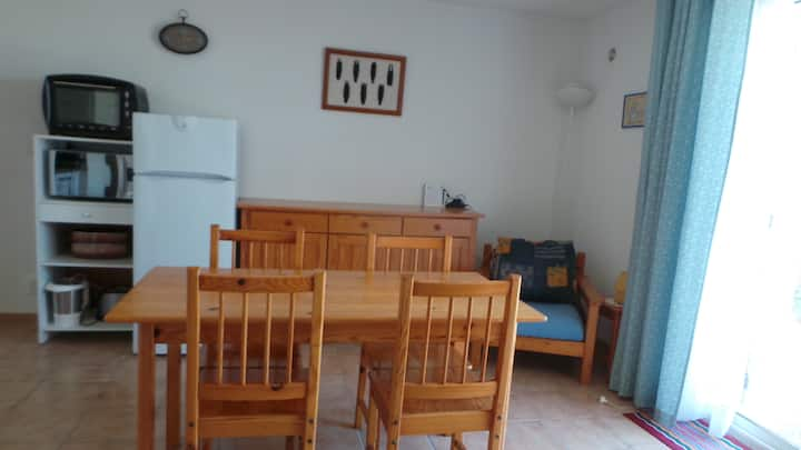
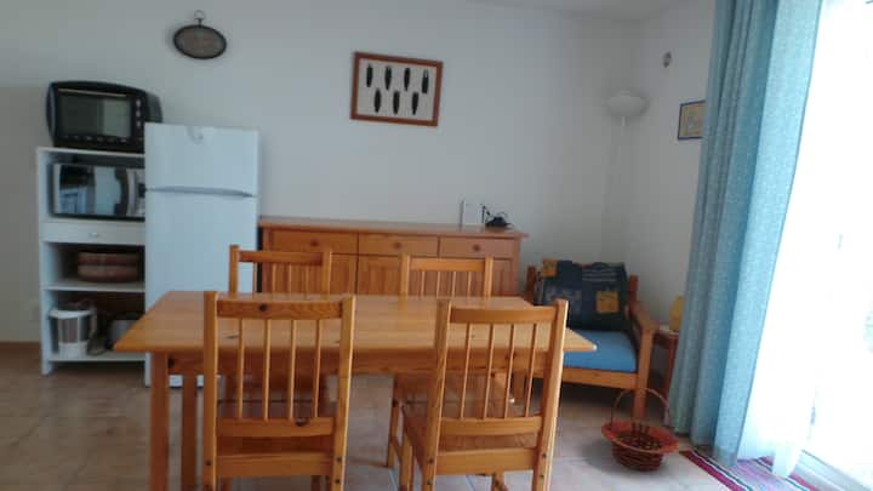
+ basket [599,386,680,472]
